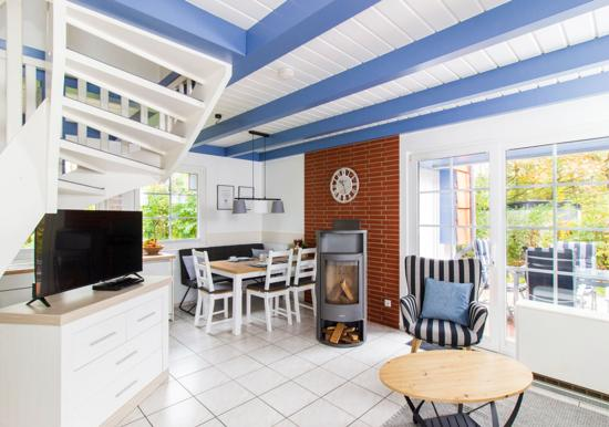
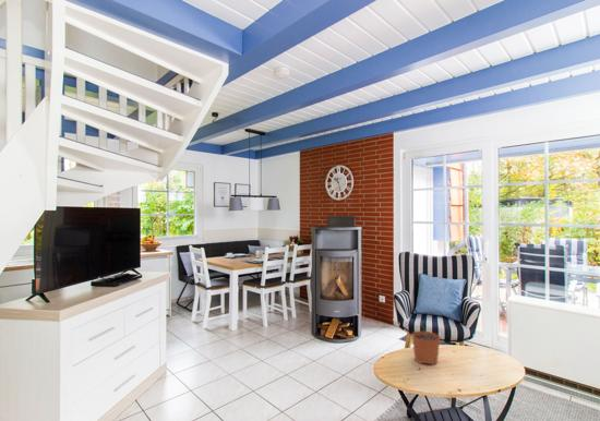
+ plant pot [411,321,441,366]
